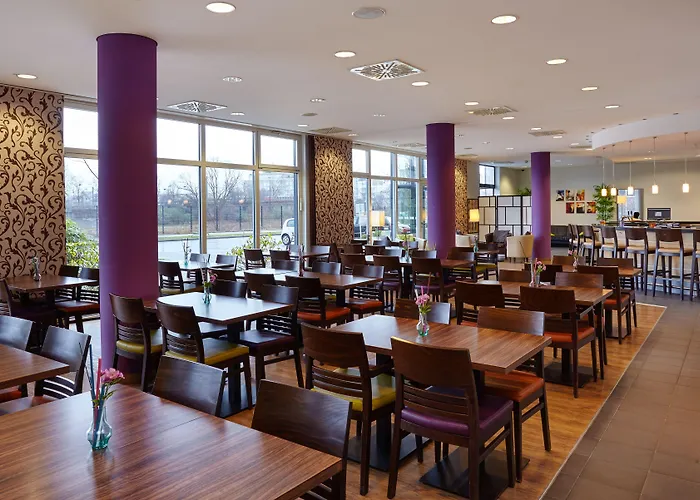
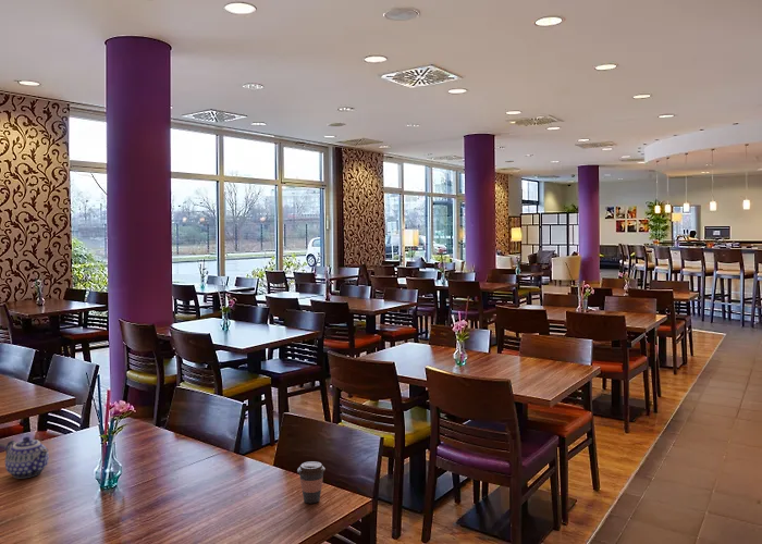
+ teapot [4,435,50,479]
+ coffee cup [296,460,327,505]
